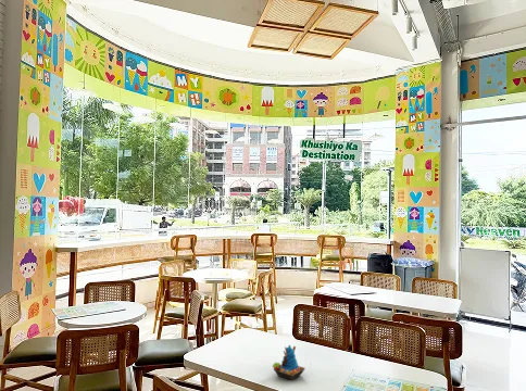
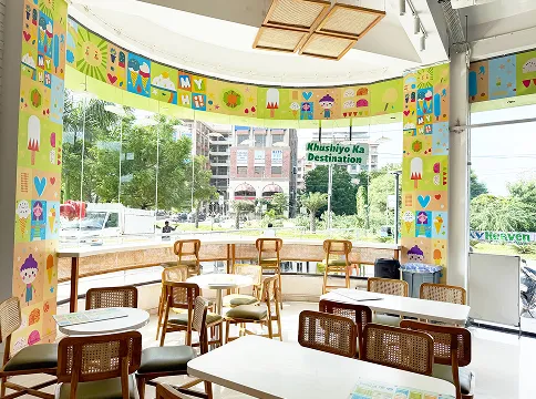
- ice cream [272,344,306,381]
